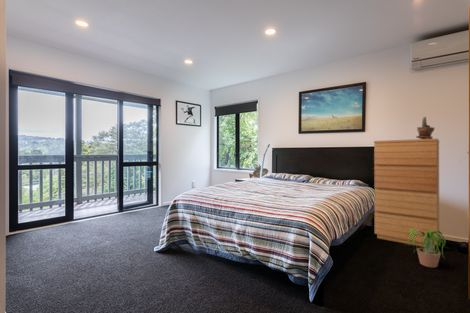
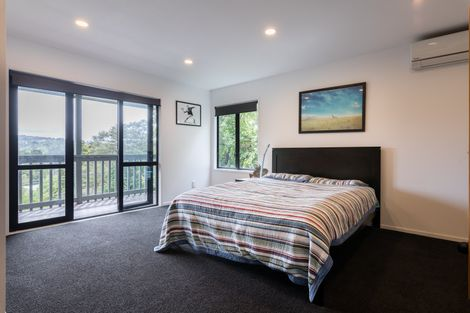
- potted plant [415,116,435,139]
- dresser [373,138,440,250]
- potted plant [402,228,451,269]
